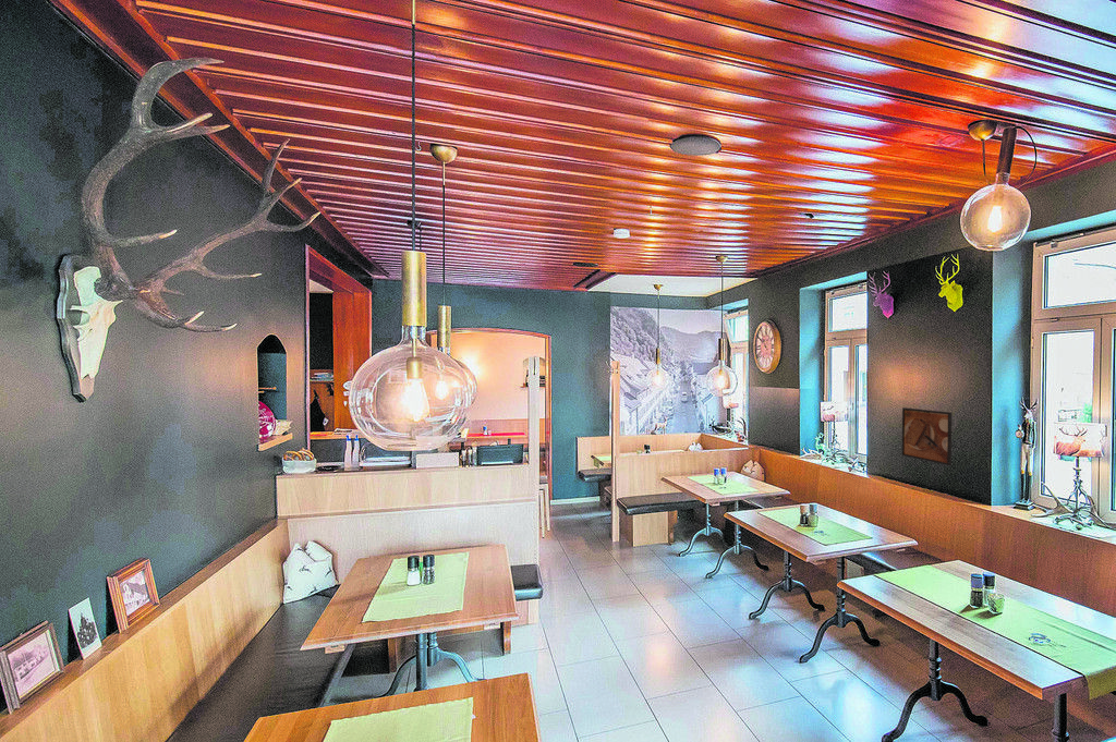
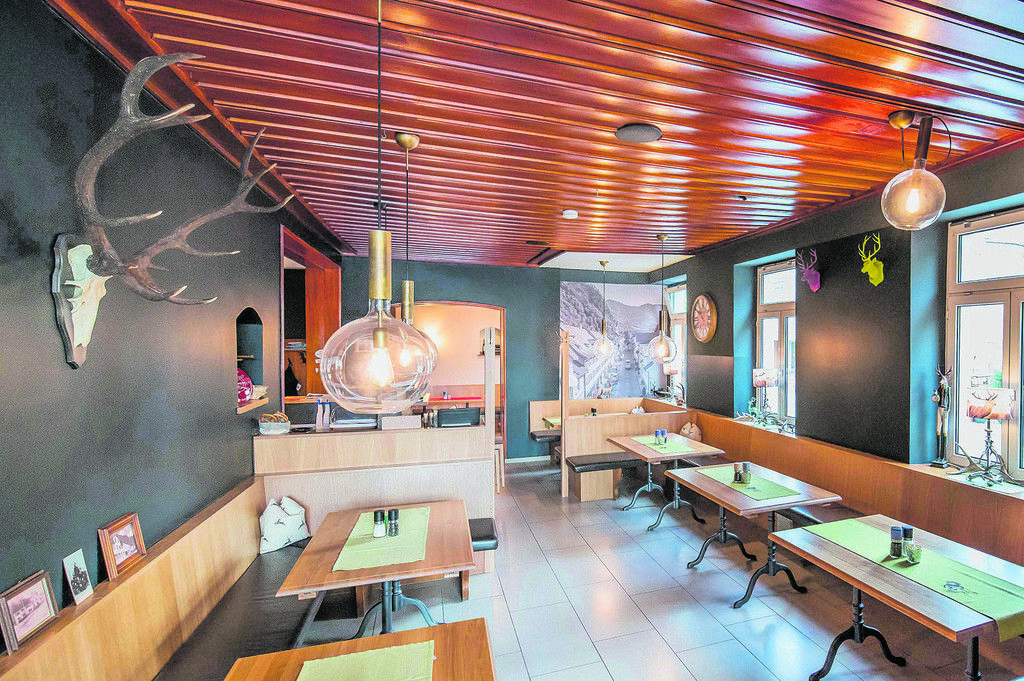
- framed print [901,406,953,466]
